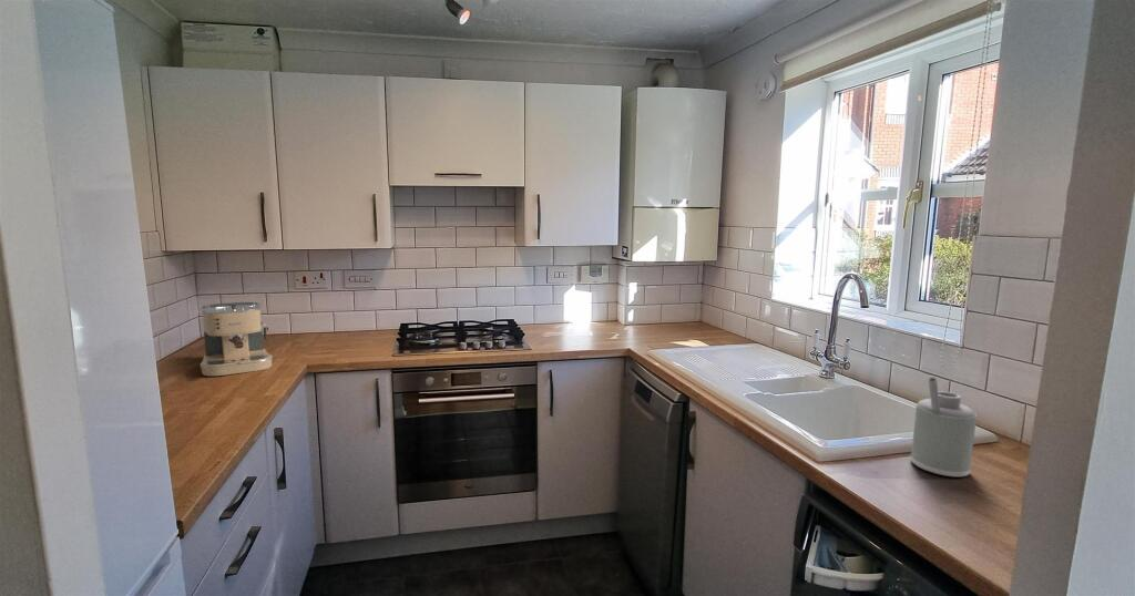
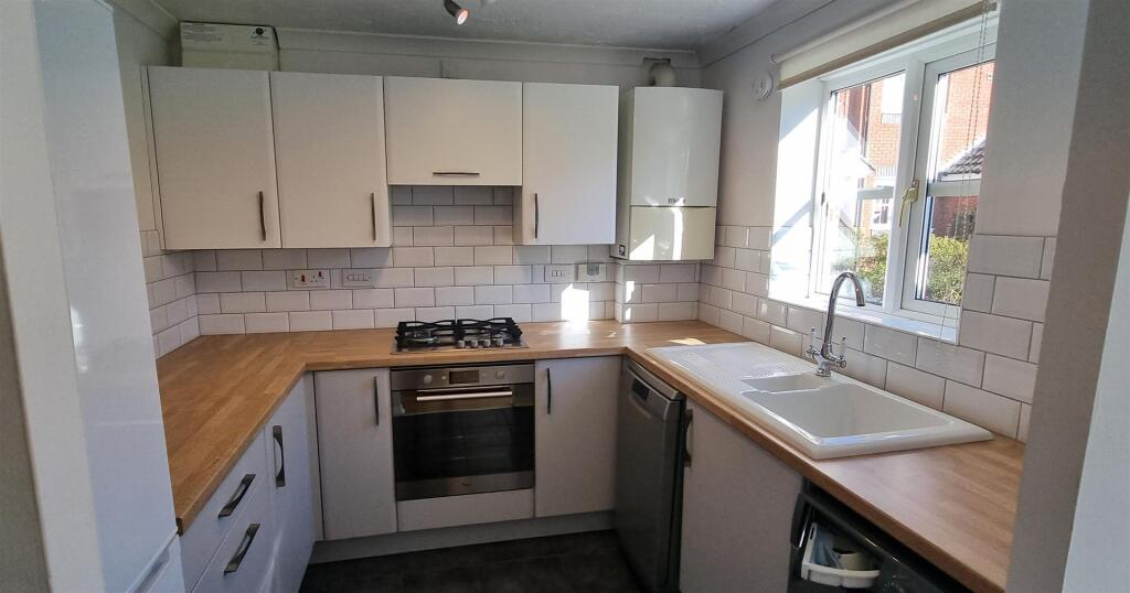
- coffee maker [198,301,274,377]
- soap dispenser [910,377,978,479]
